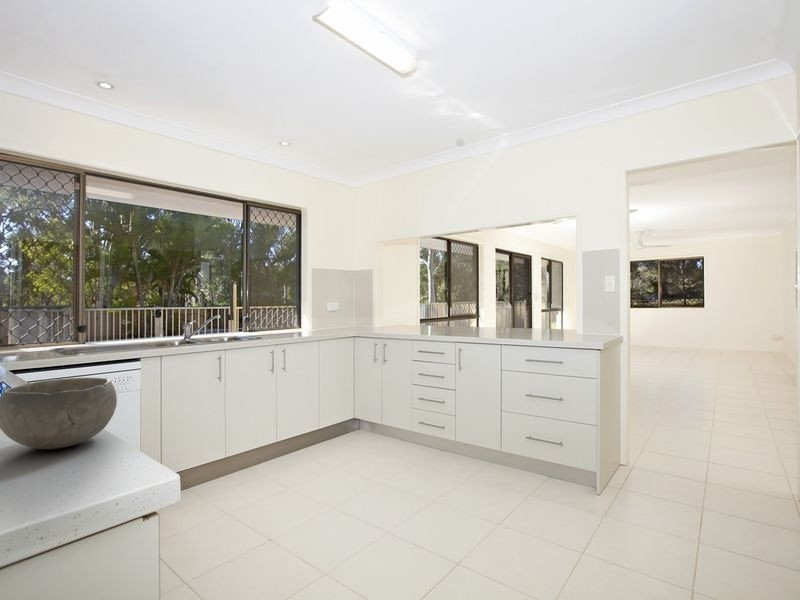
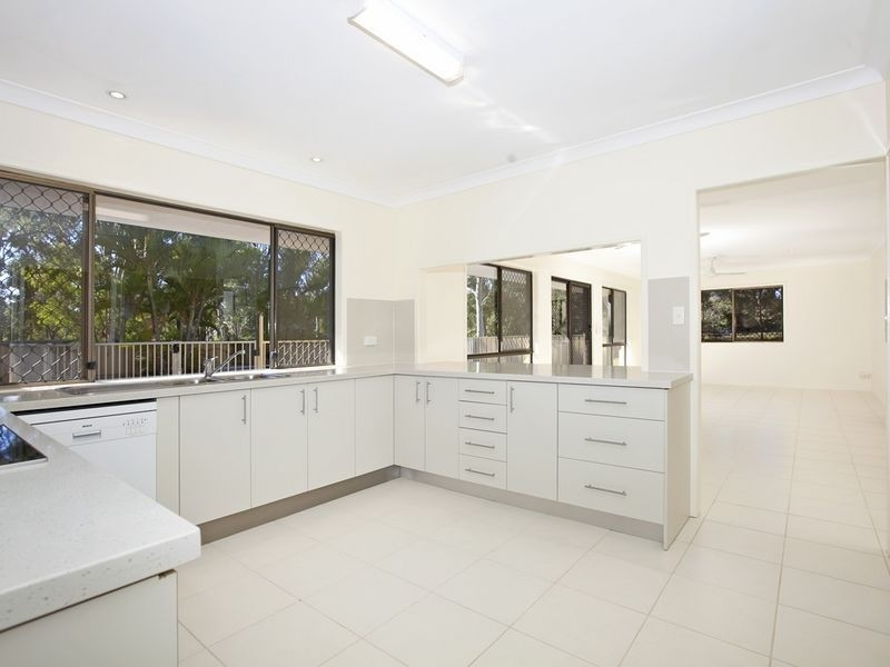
- bowl [0,377,118,450]
